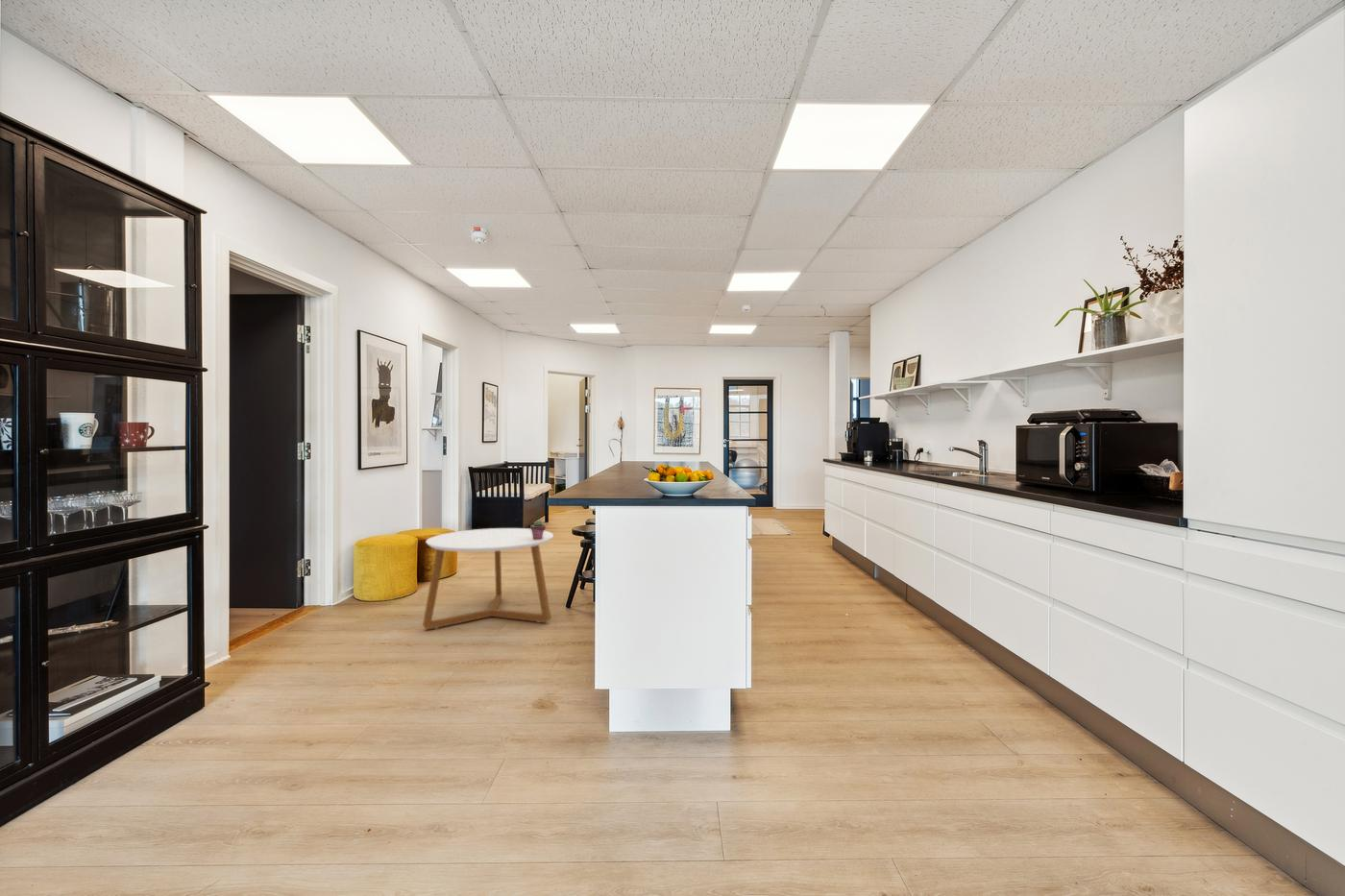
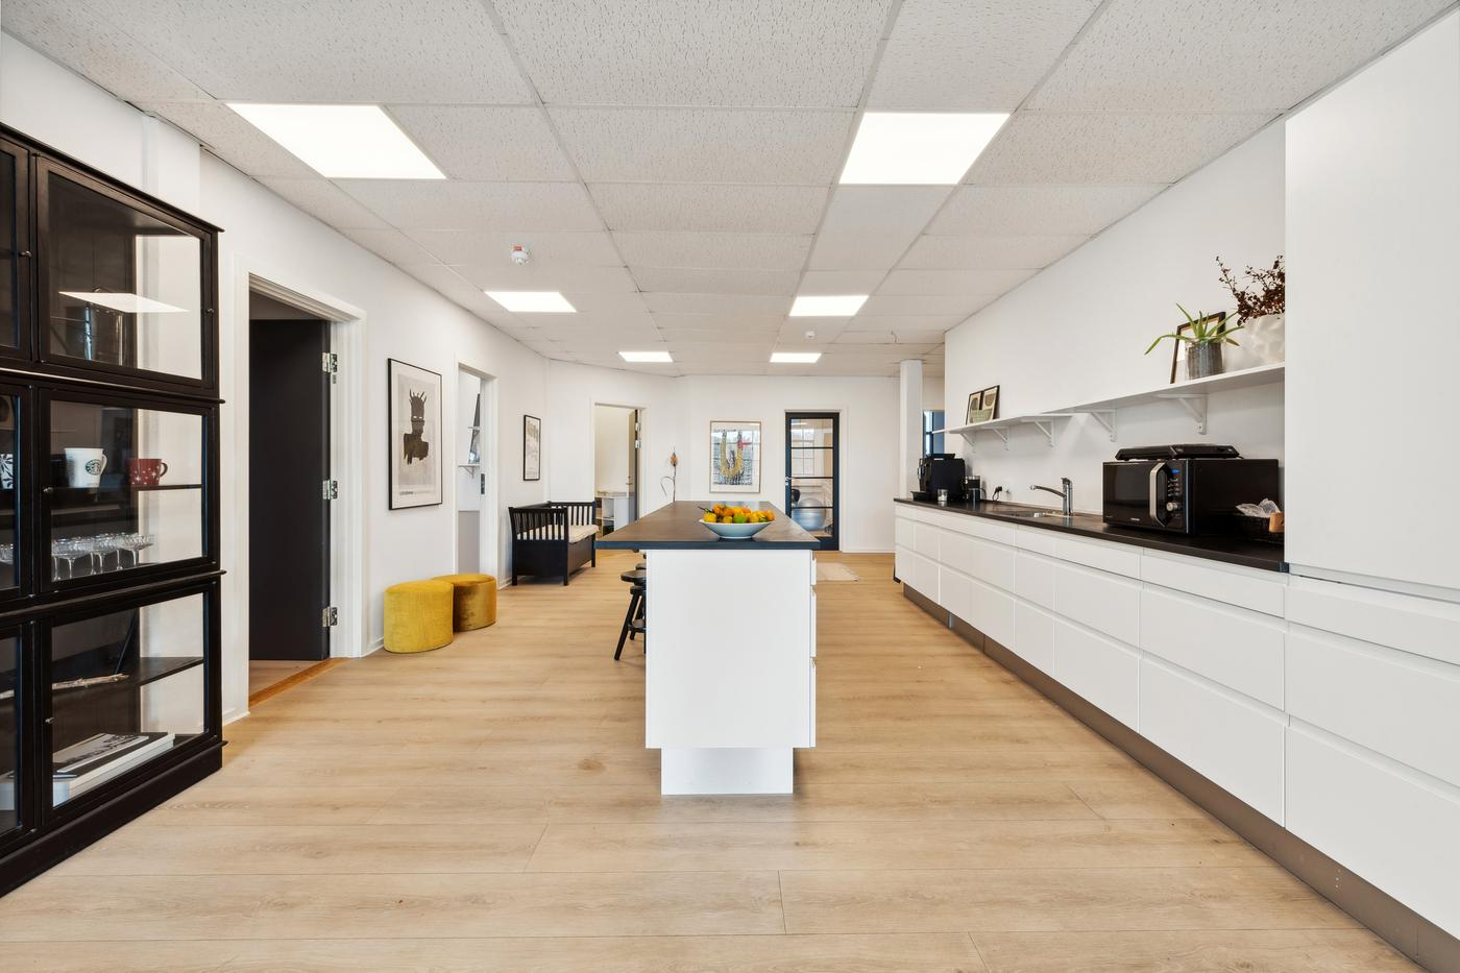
- coffee table [422,527,554,630]
- potted succulent [529,520,547,540]
